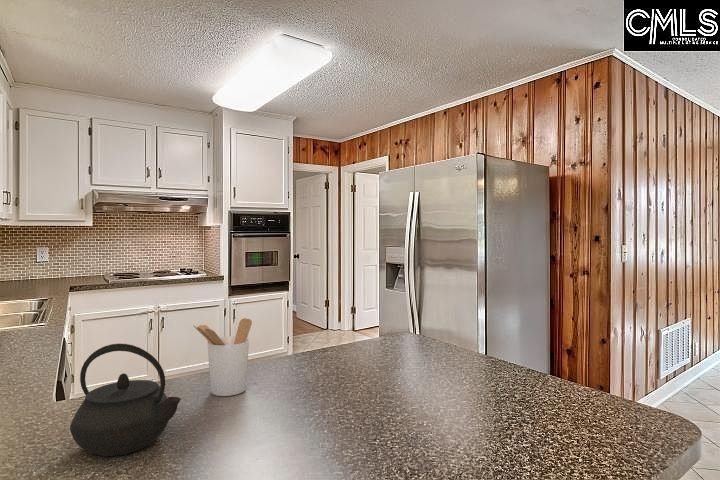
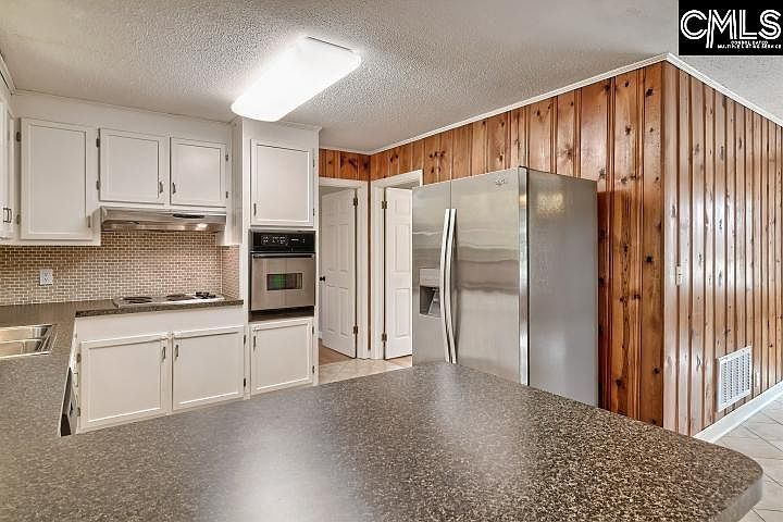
- utensil holder [192,317,253,397]
- kettle [69,343,182,457]
